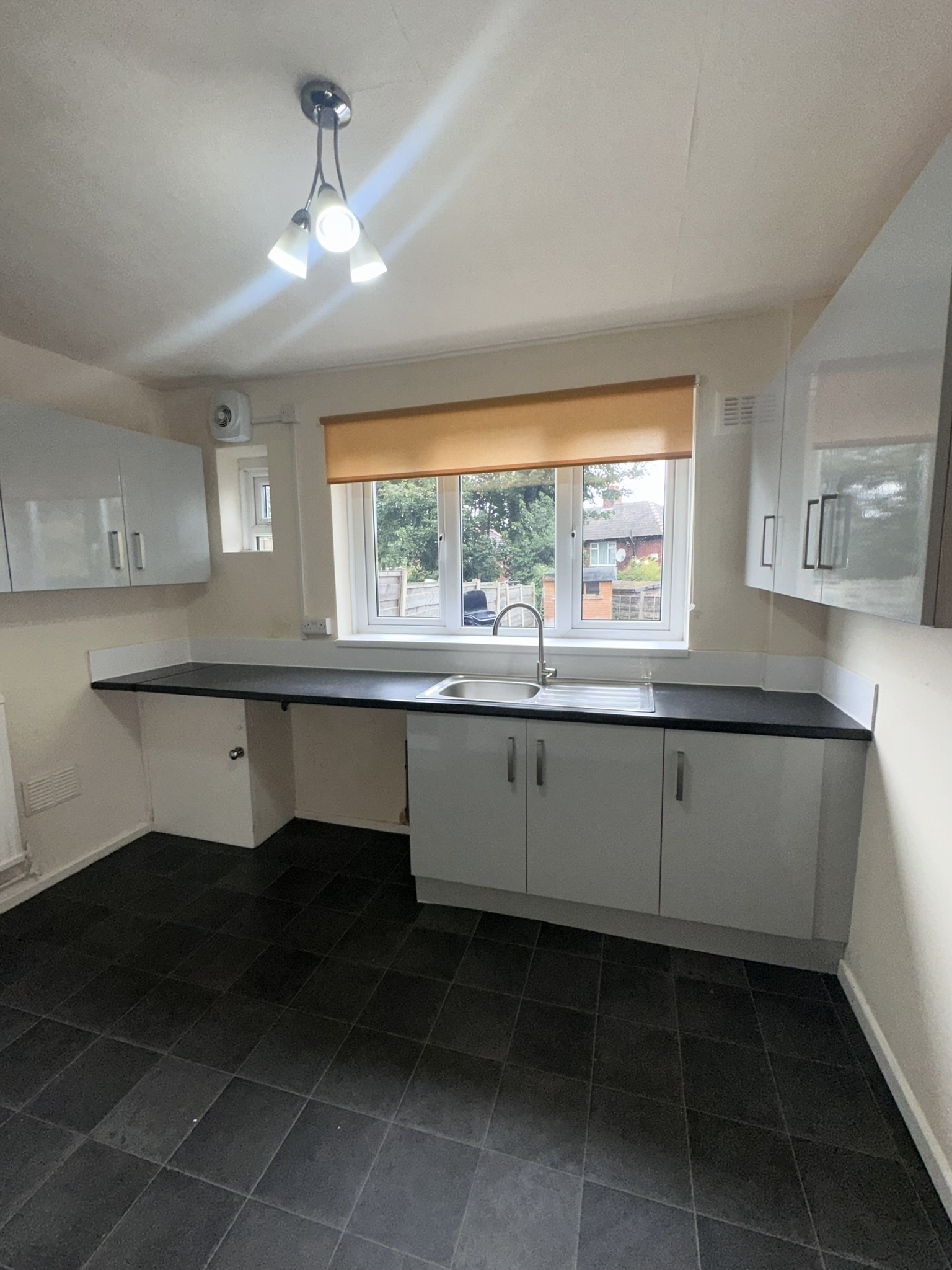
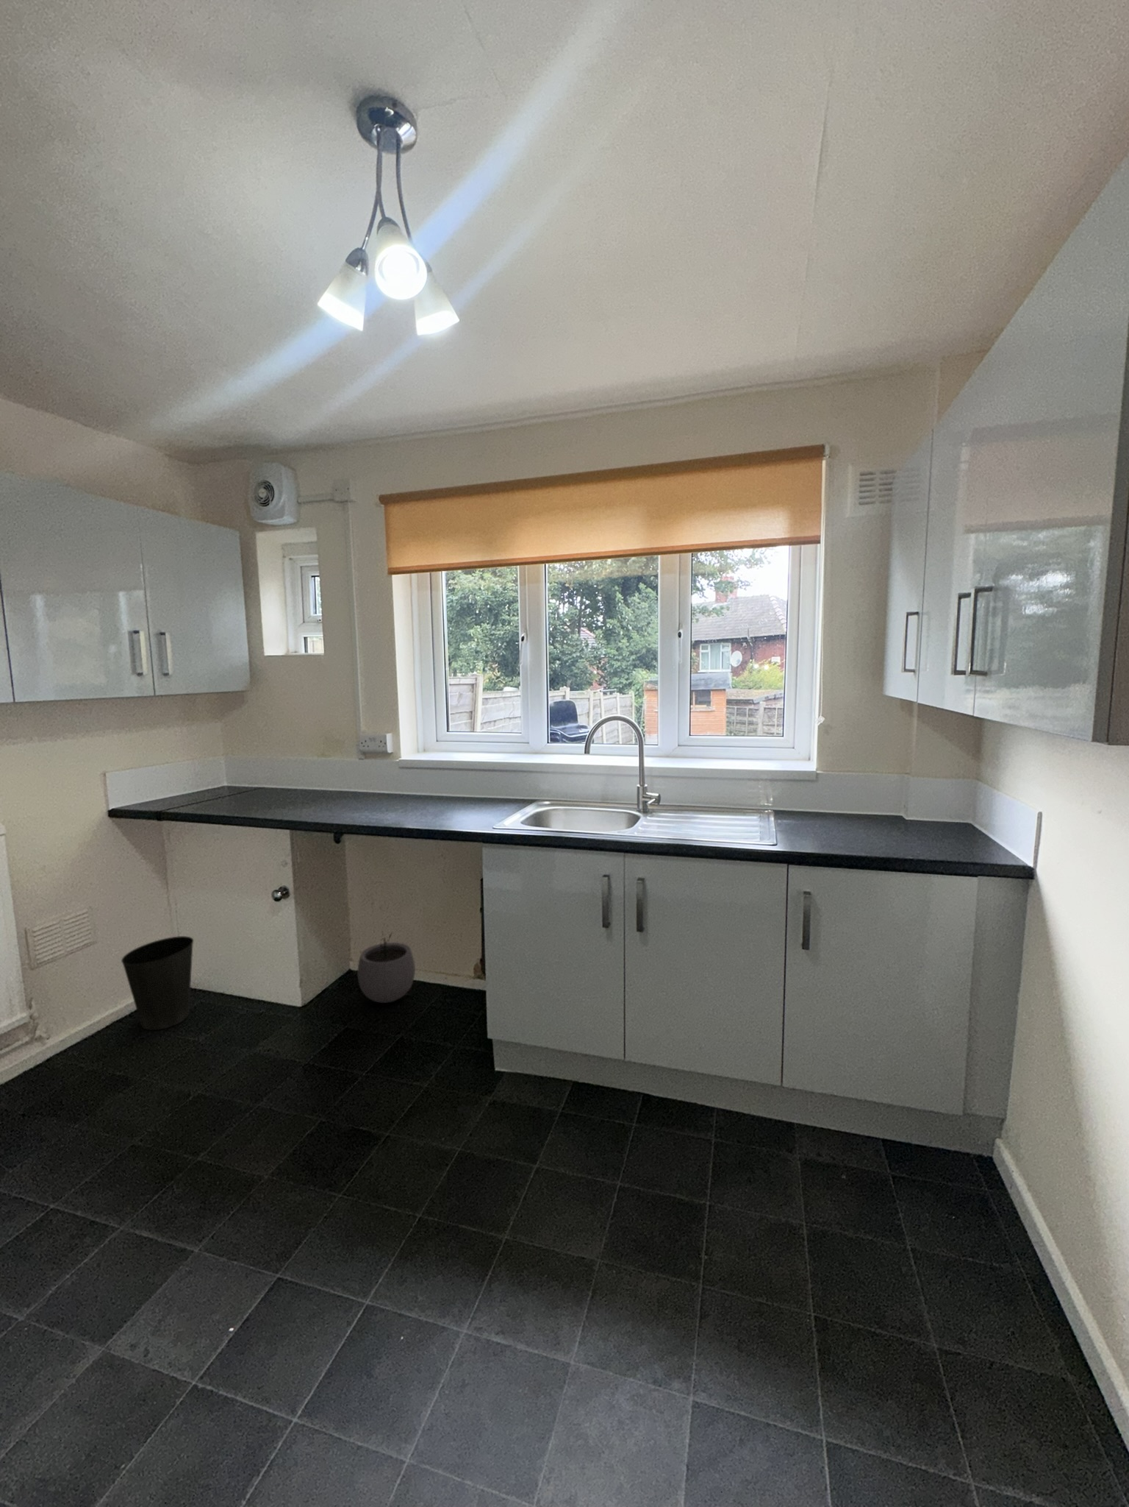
+ waste basket [121,935,194,1031]
+ plant pot [357,930,416,1004]
